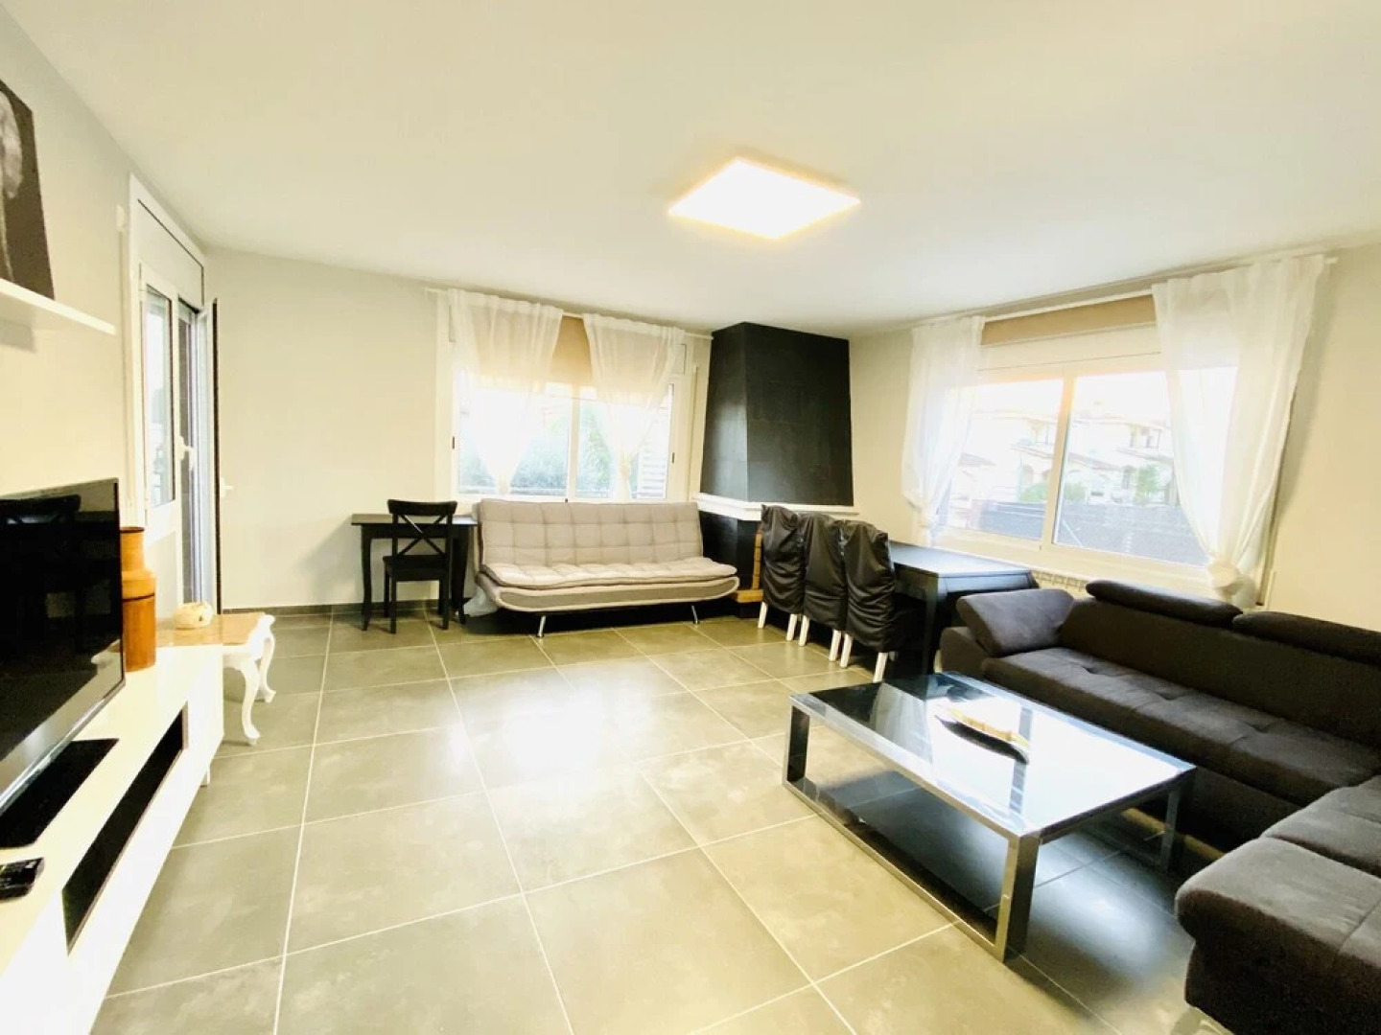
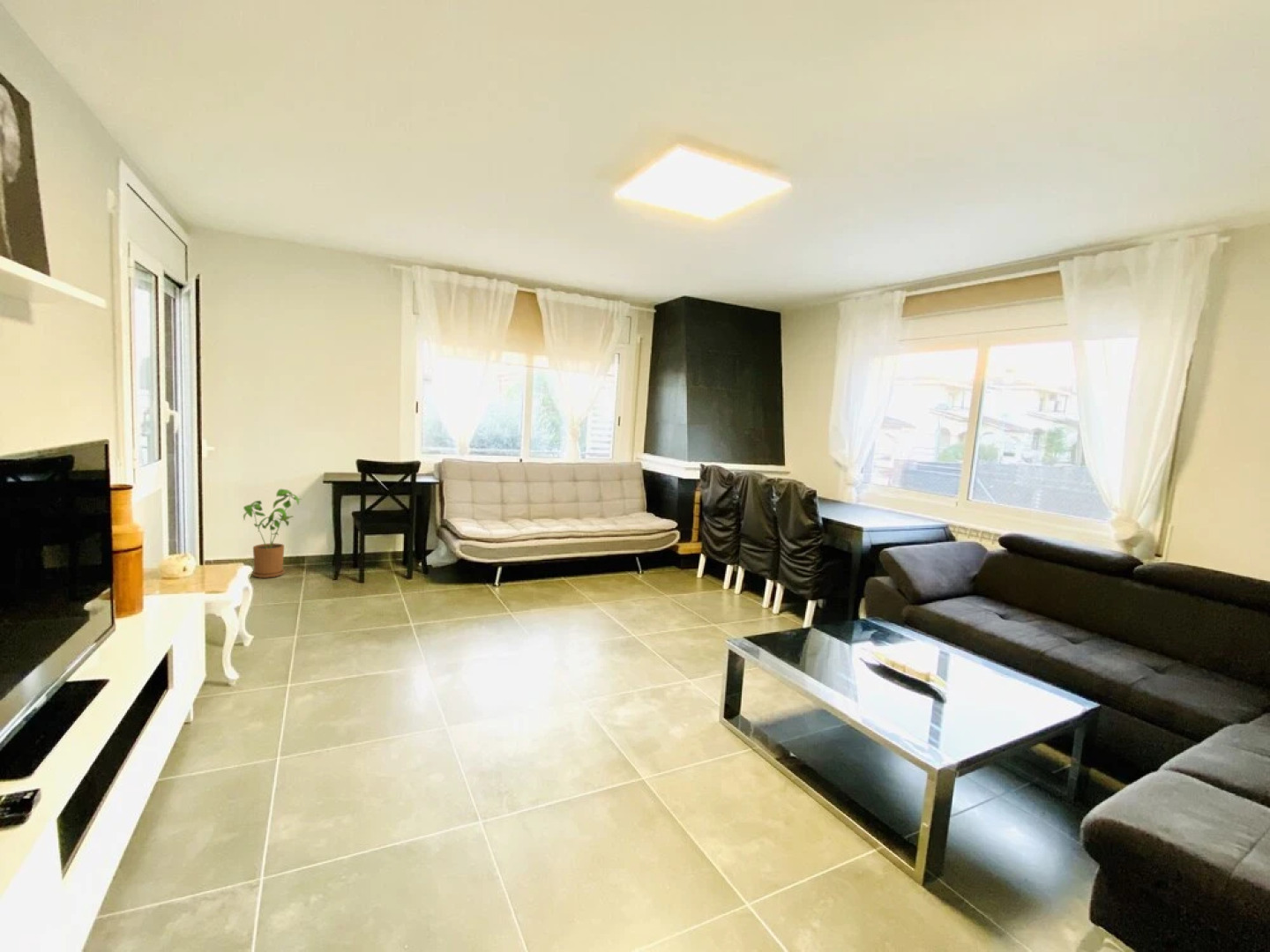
+ house plant [243,488,302,579]
